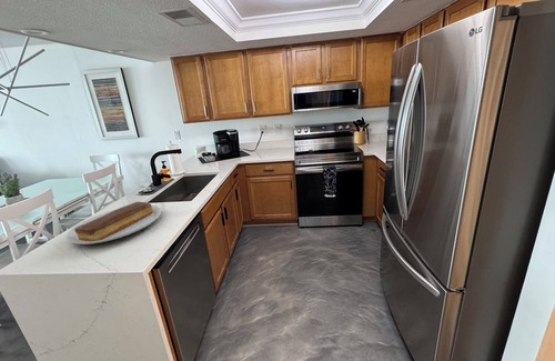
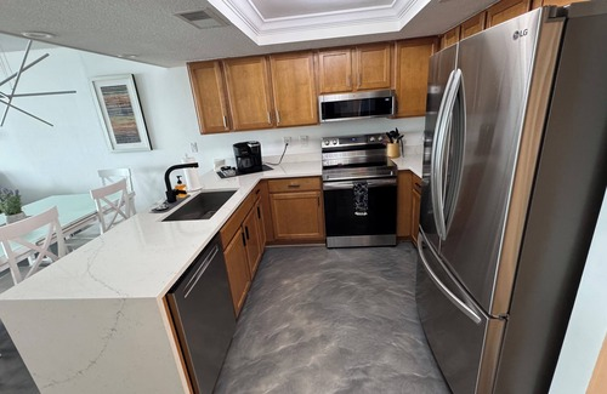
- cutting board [65,201,162,245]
